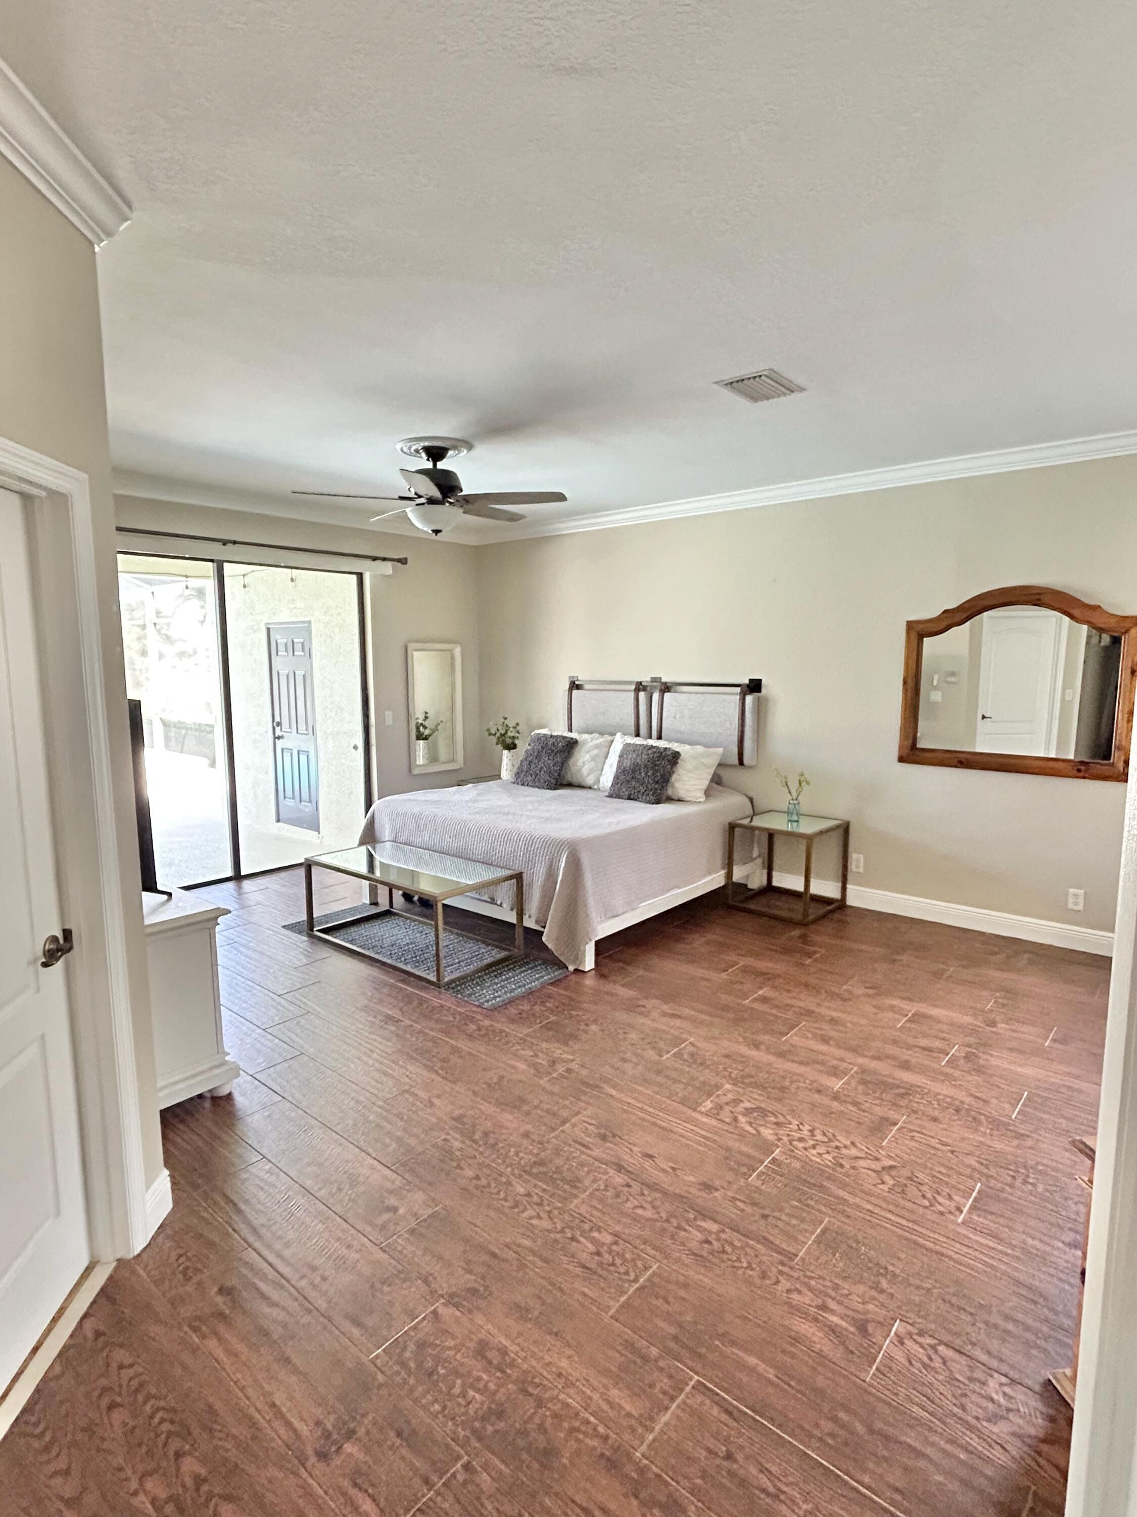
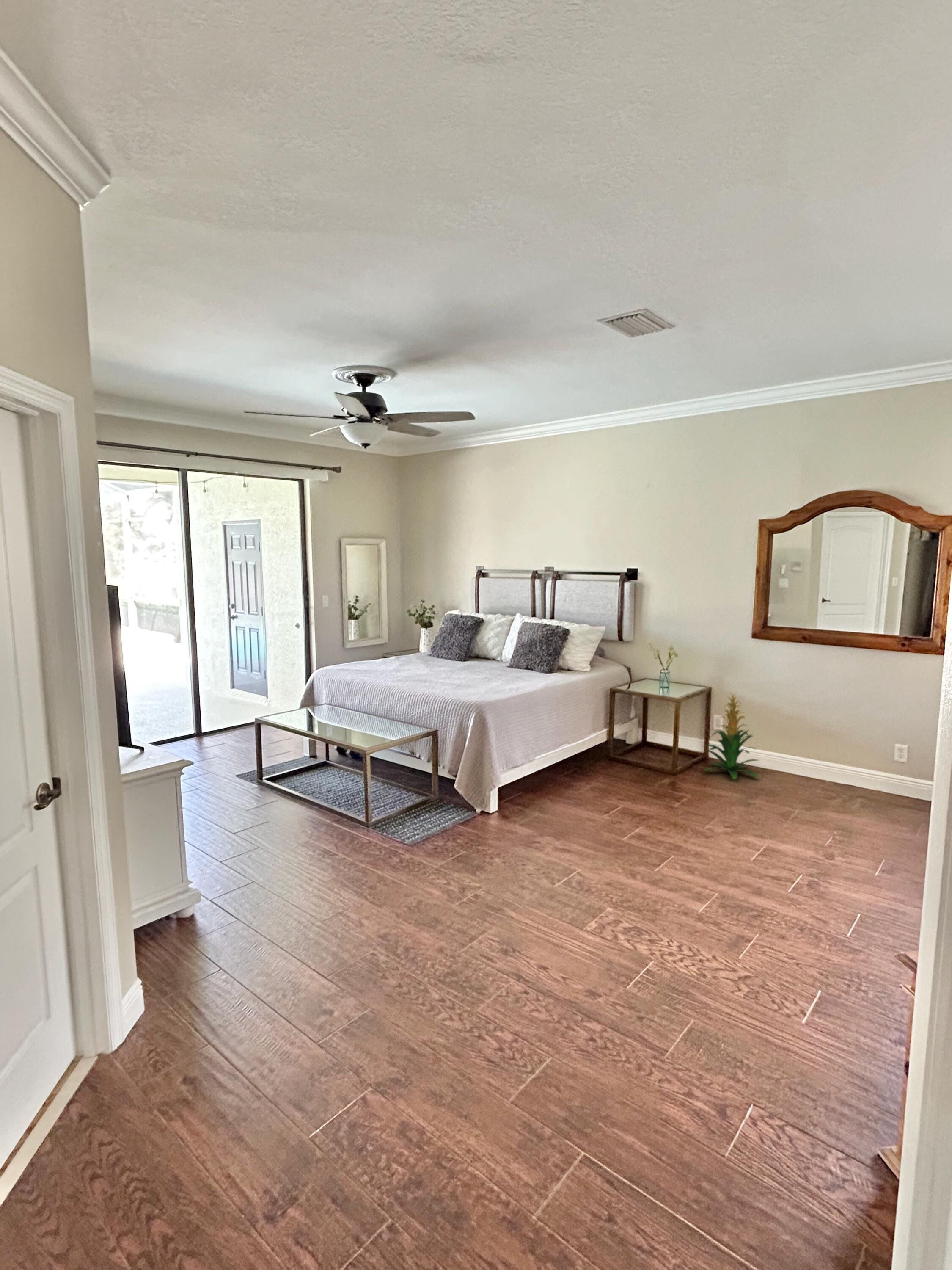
+ indoor plant [702,690,760,780]
